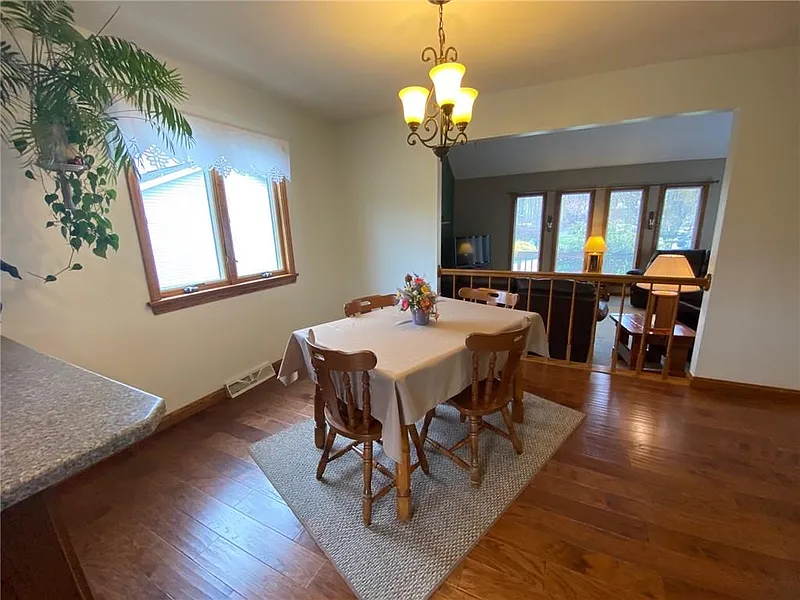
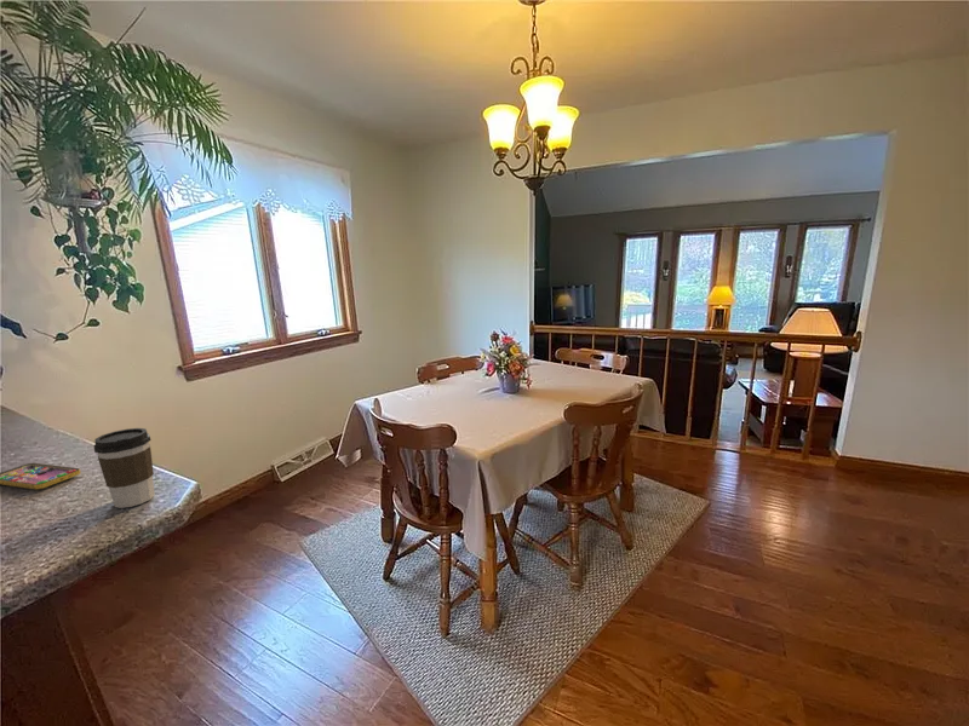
+ coffee cup [93,427,156,509]
+ smartphone [0,462,82,490]
